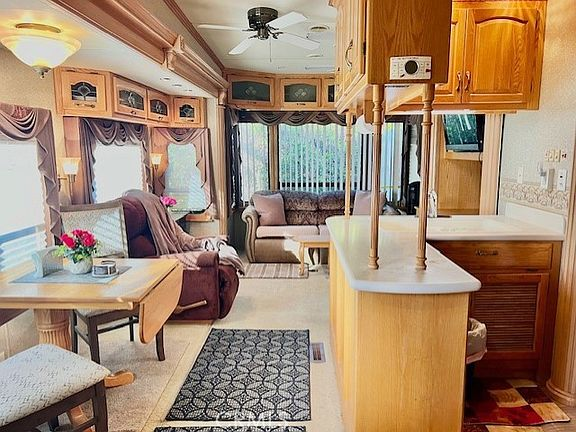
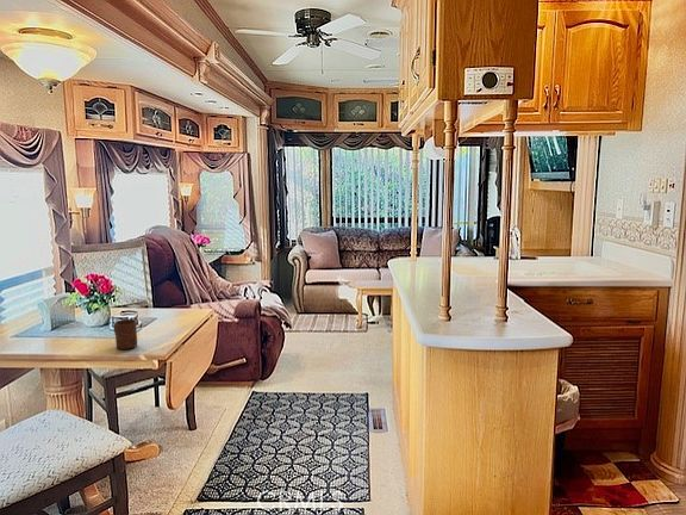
+ cup [113,318,138,350]
